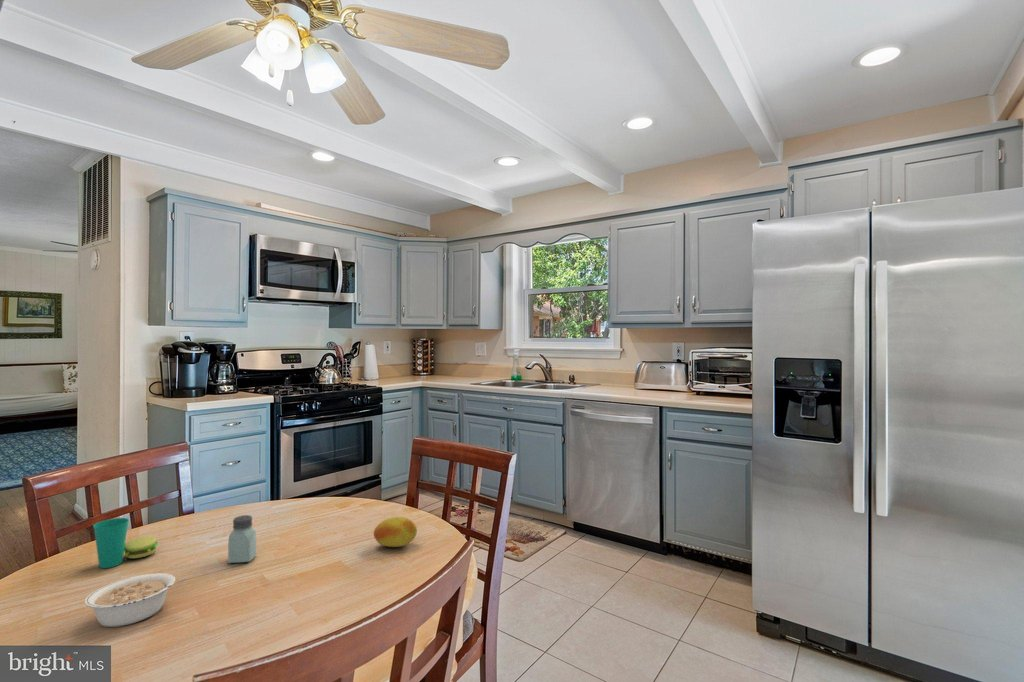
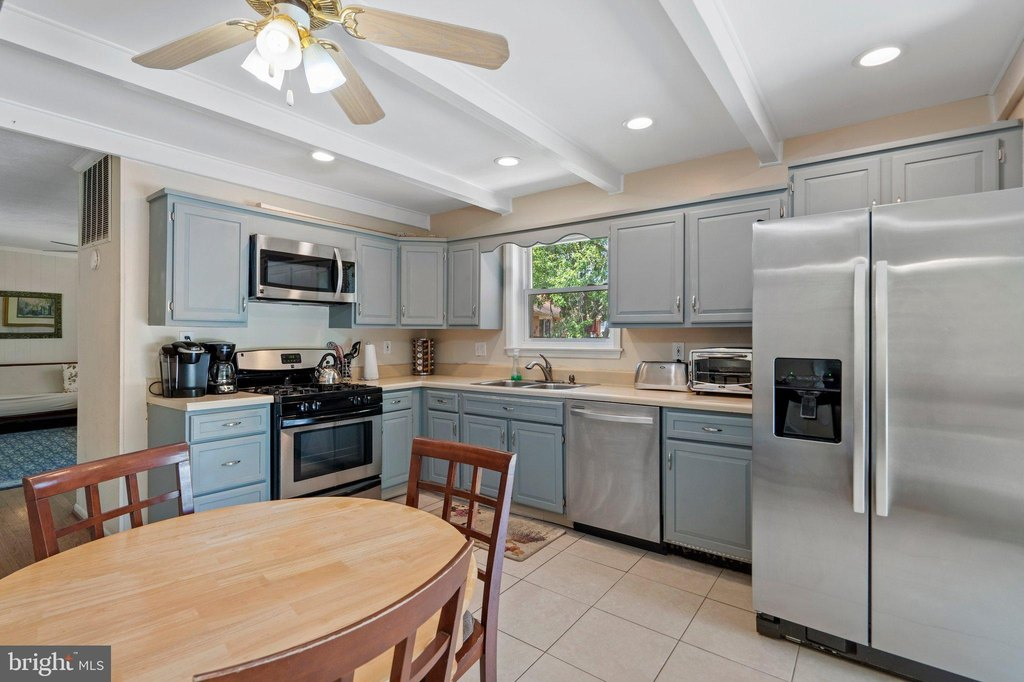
- cup [92,517,159,569]
- fruit [373,516,418,548]
- saltshaker [227,514,257,564]
- legume [83,572,187,628]
